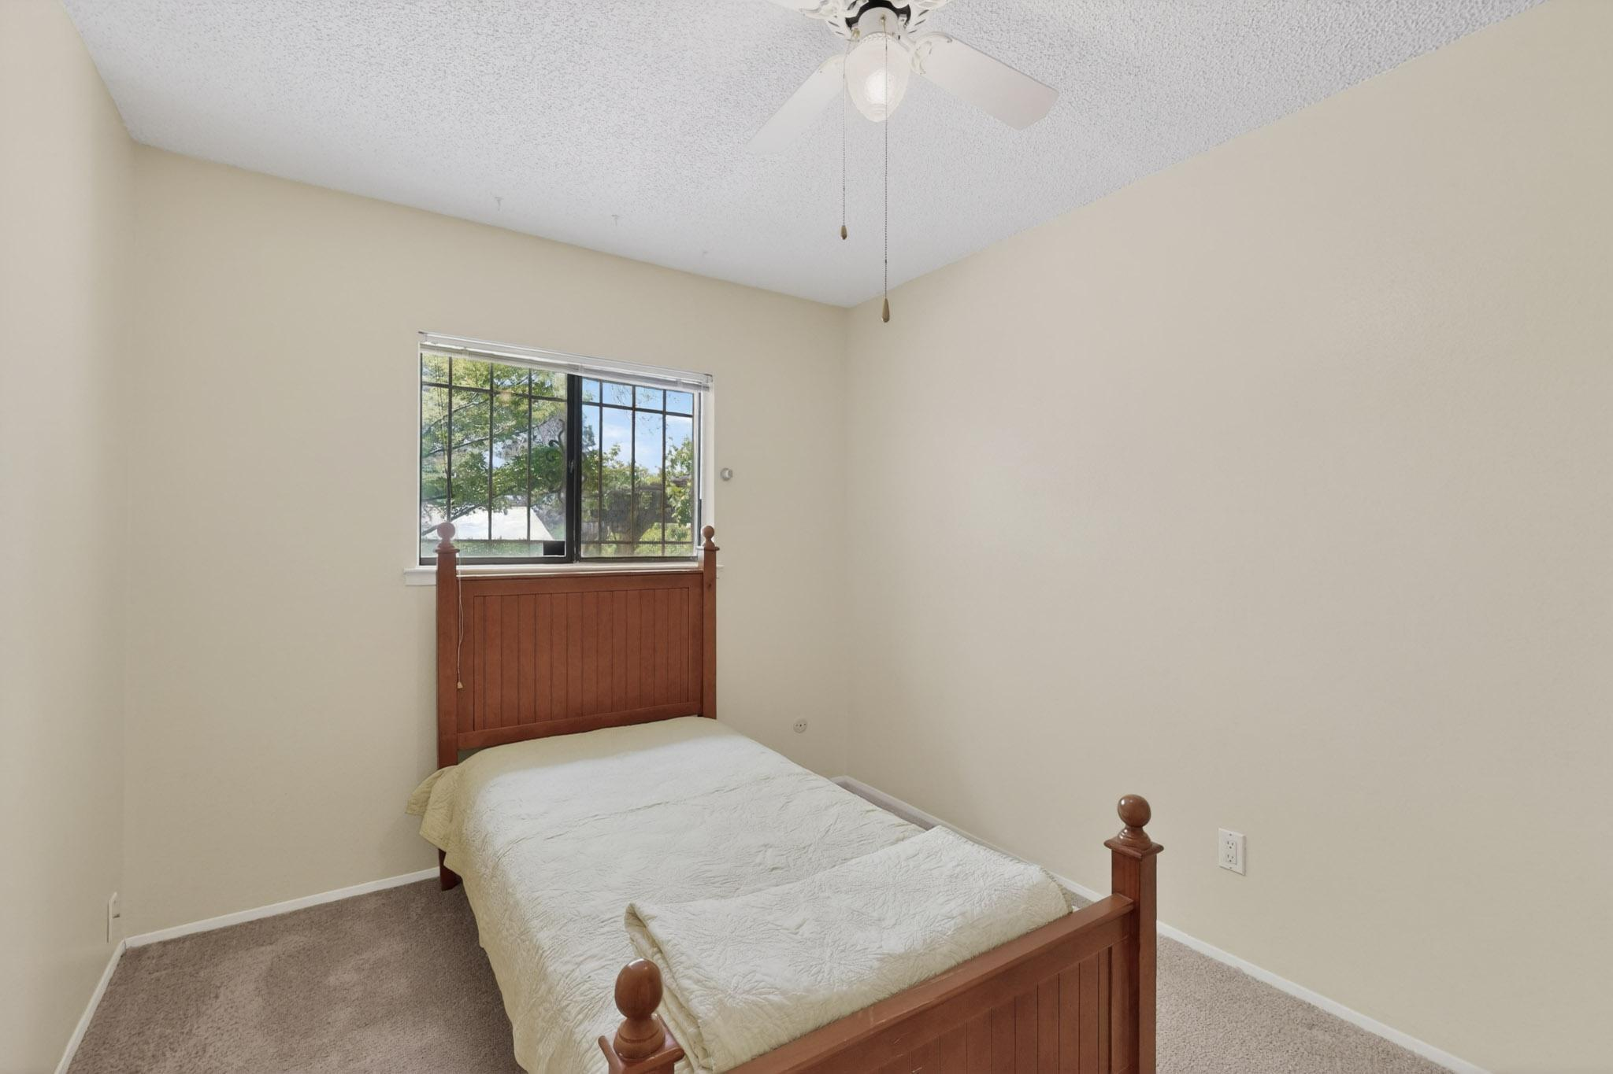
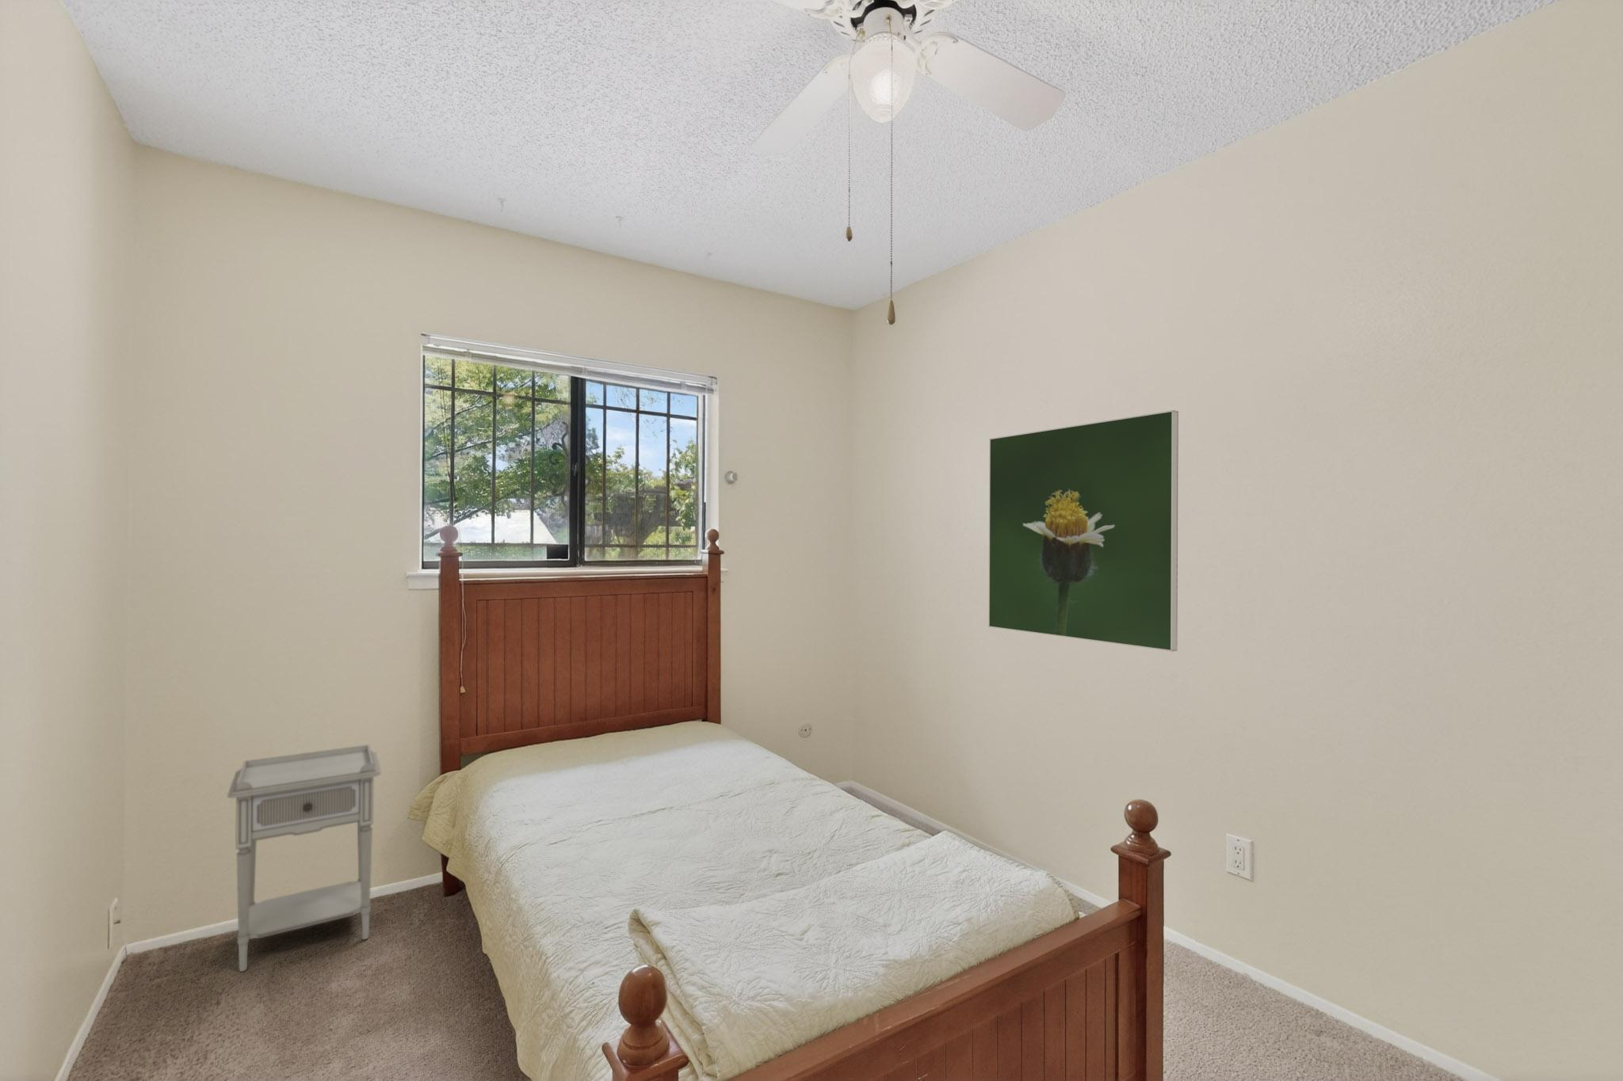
+ nightstand [227,743,383,972]
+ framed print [987,409,1179,653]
